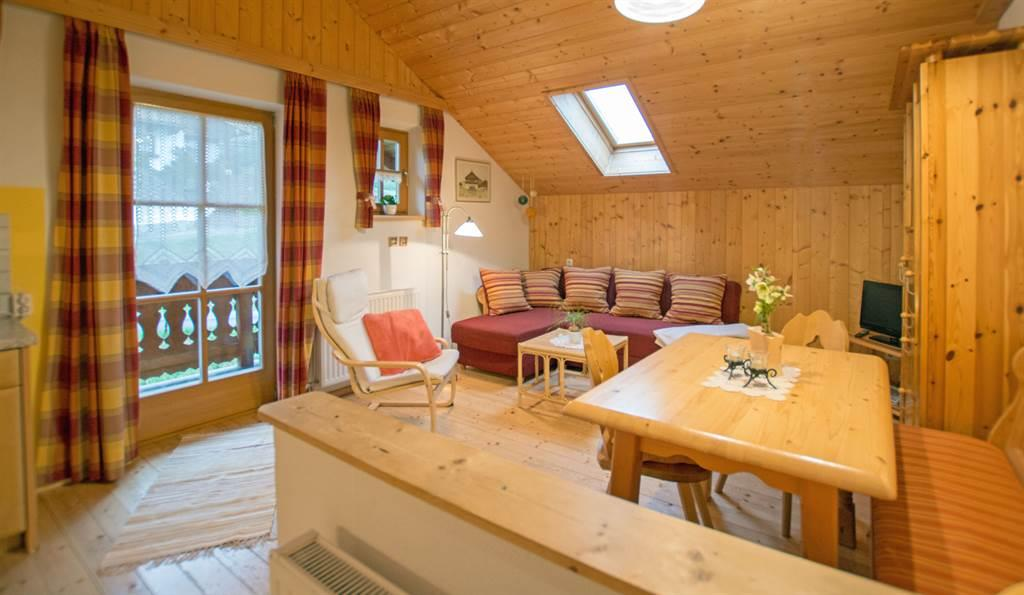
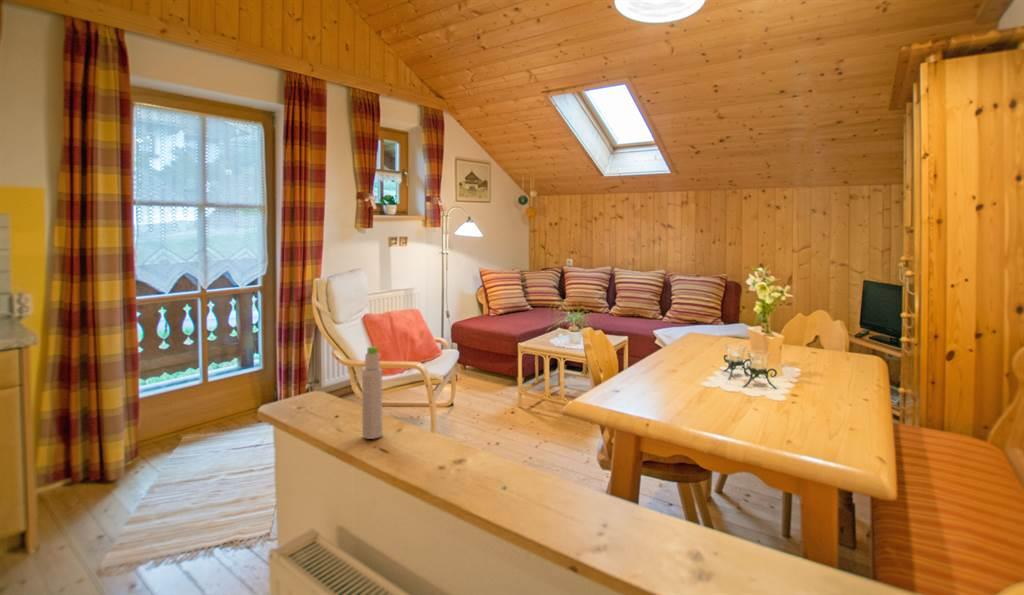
+ bottle [361,346,383,440]
